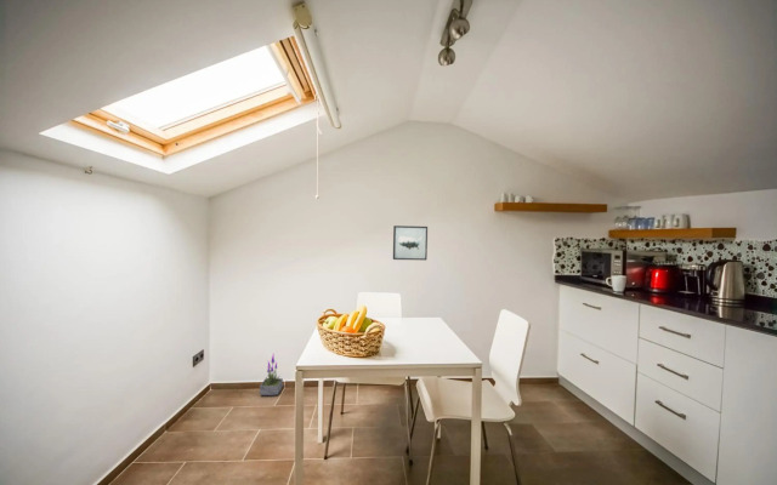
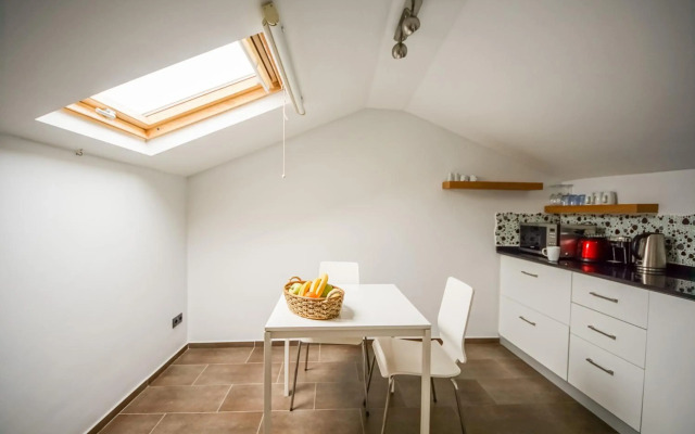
- potted plant [259,353,284,398]
- wall art [392,224,429,262]
